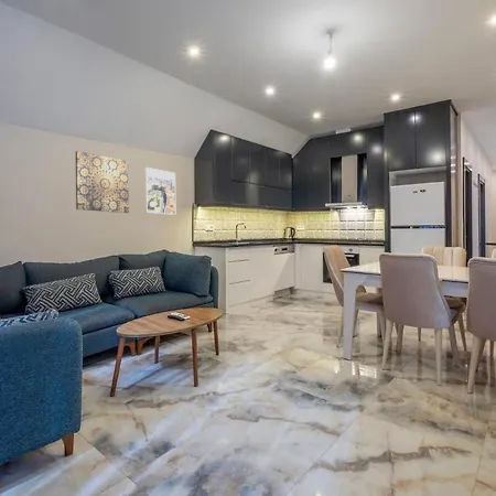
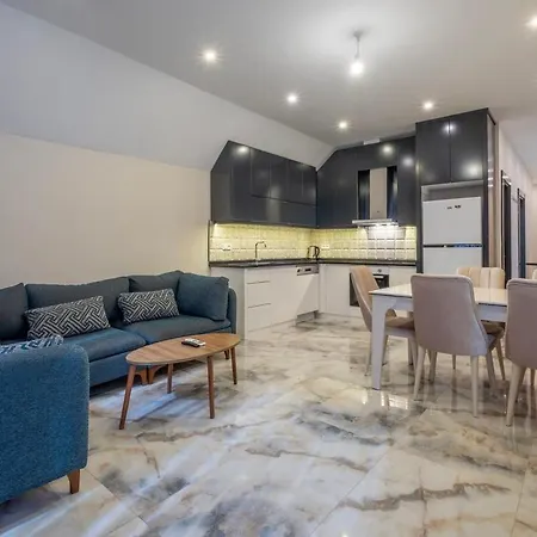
- wall art [74,150,130,214]
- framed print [144,166,176,216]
